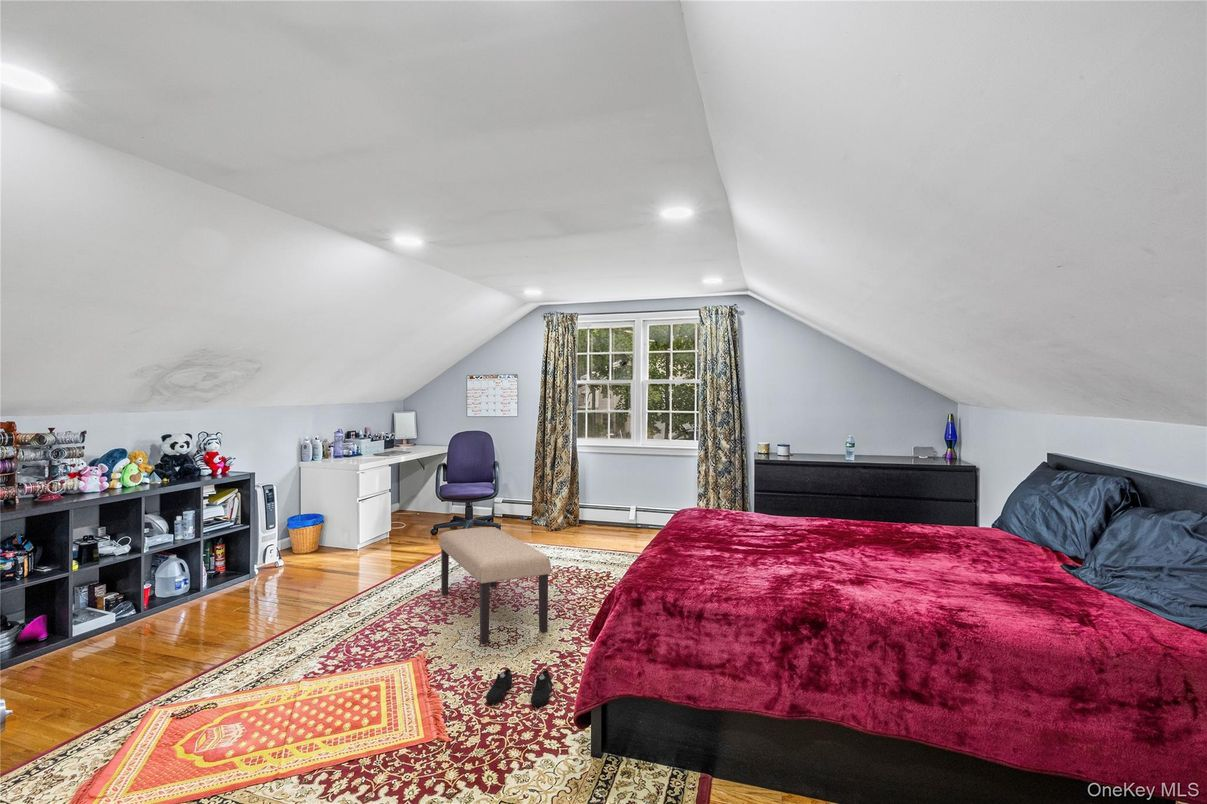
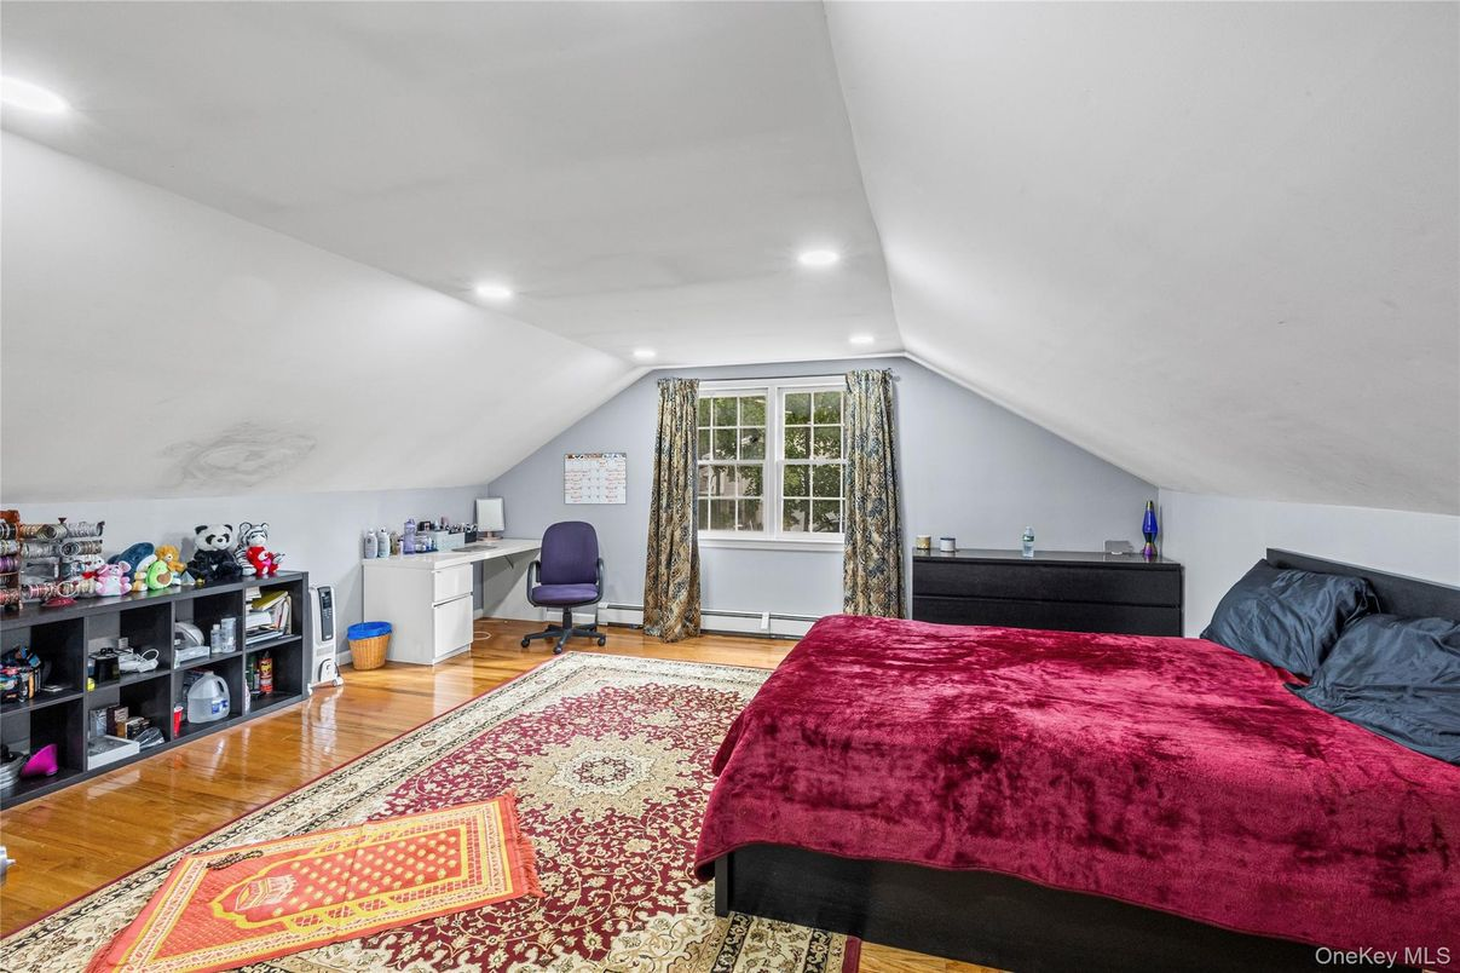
- shoe [485,668,553,707]
- bench [438,526,552,645]
